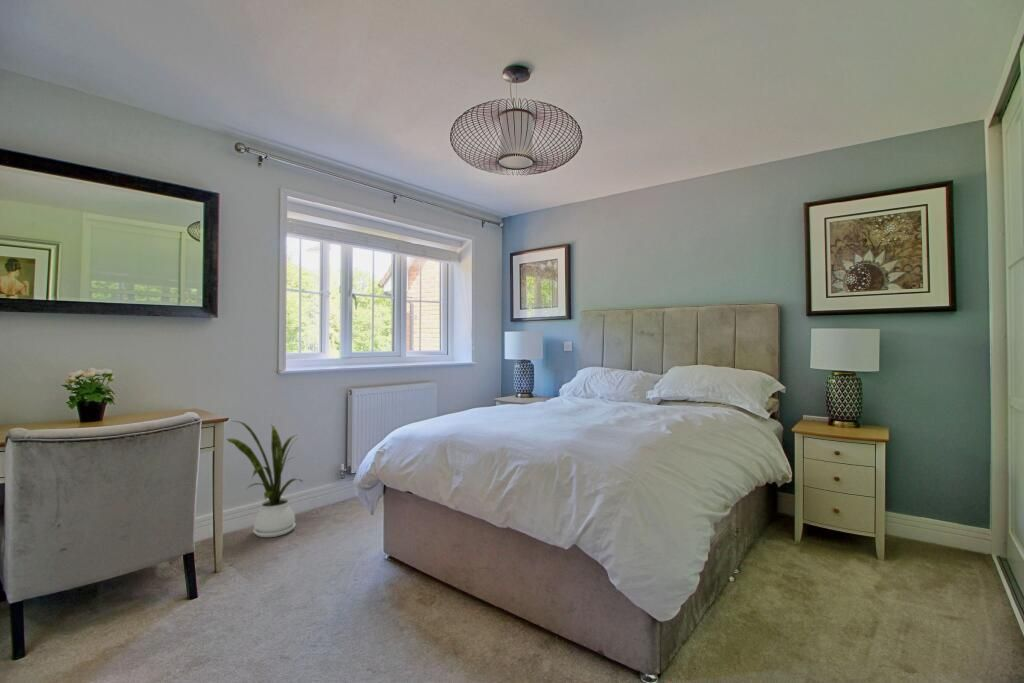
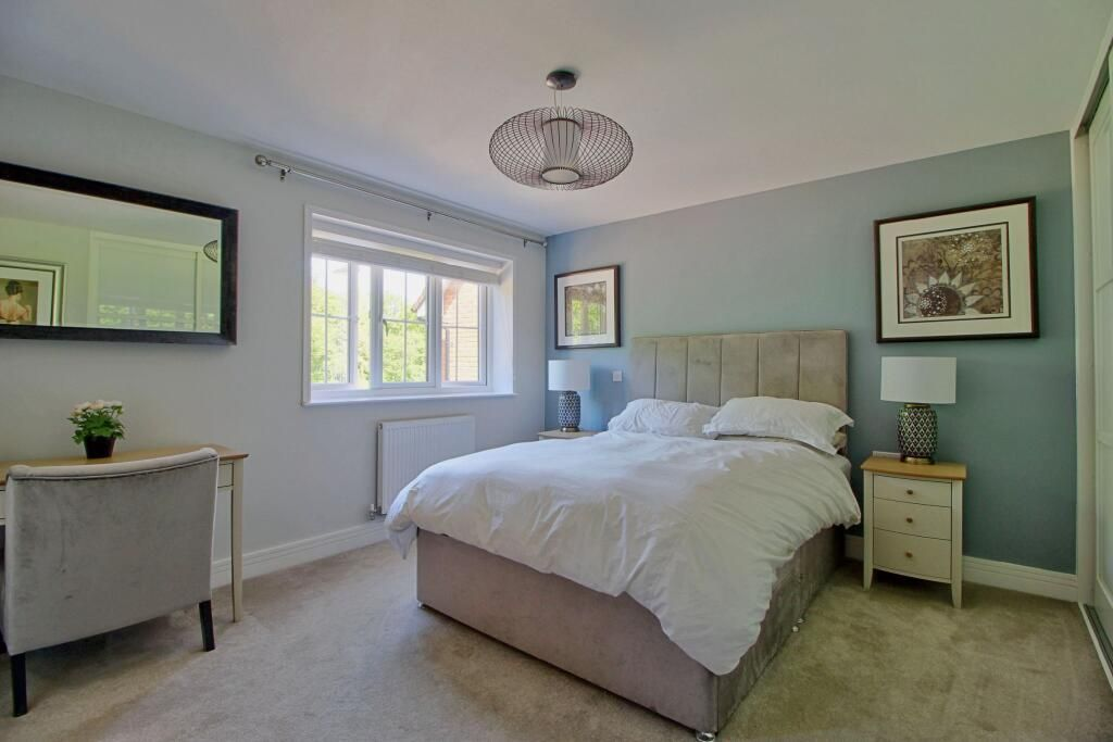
- house plant [226,420,304,538]
